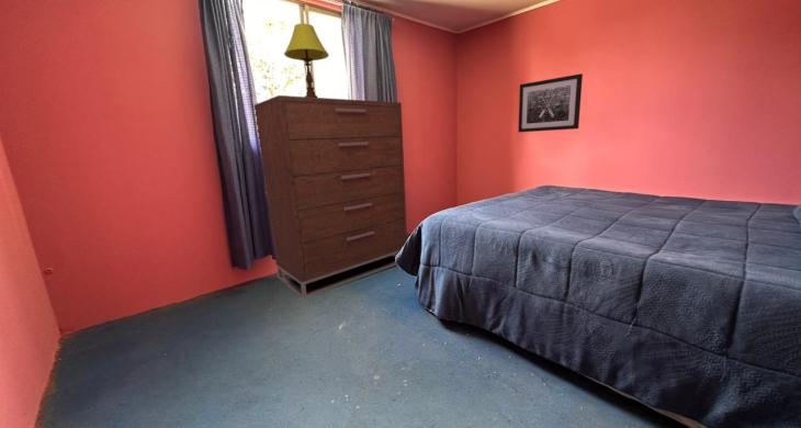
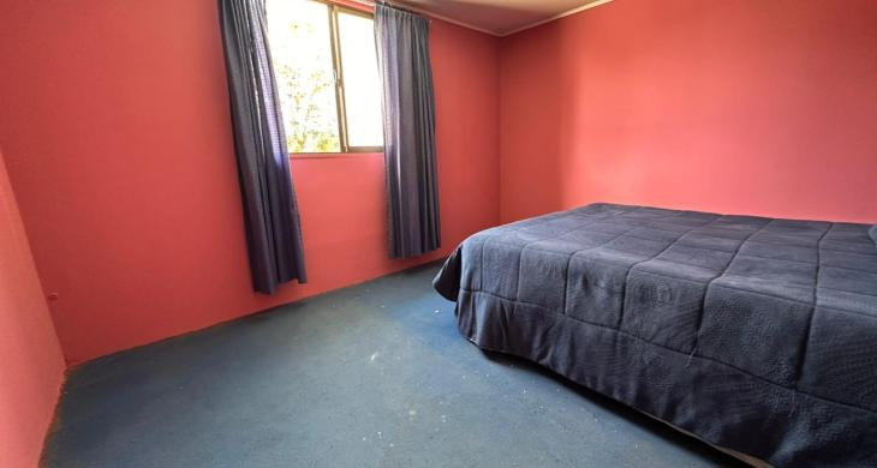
- wall art [517,72,584,133]
- dresser [253,94,408,300]
- table lamp [283,22,330,98]
